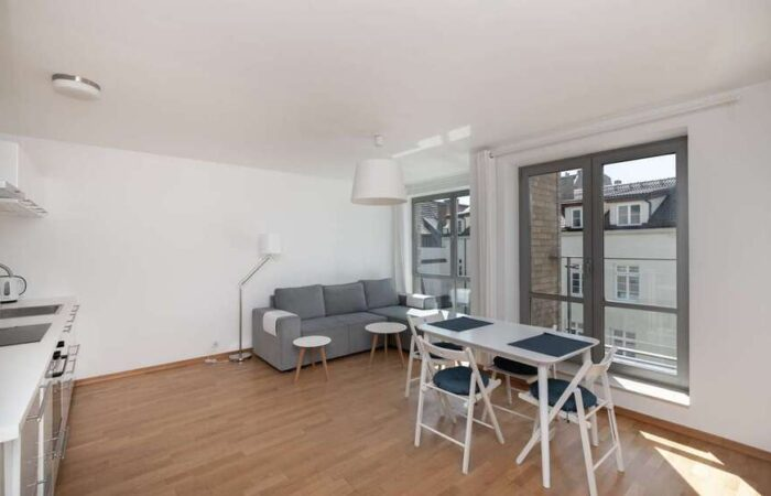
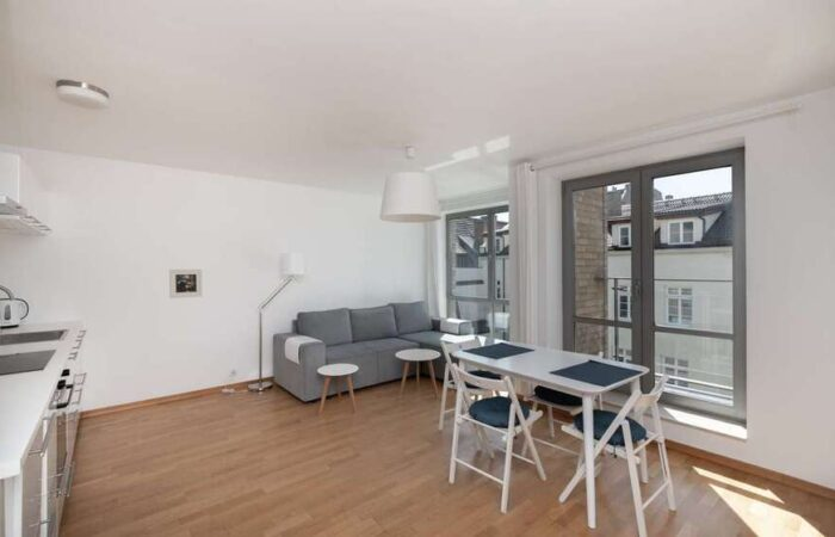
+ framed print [168,267,204,300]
